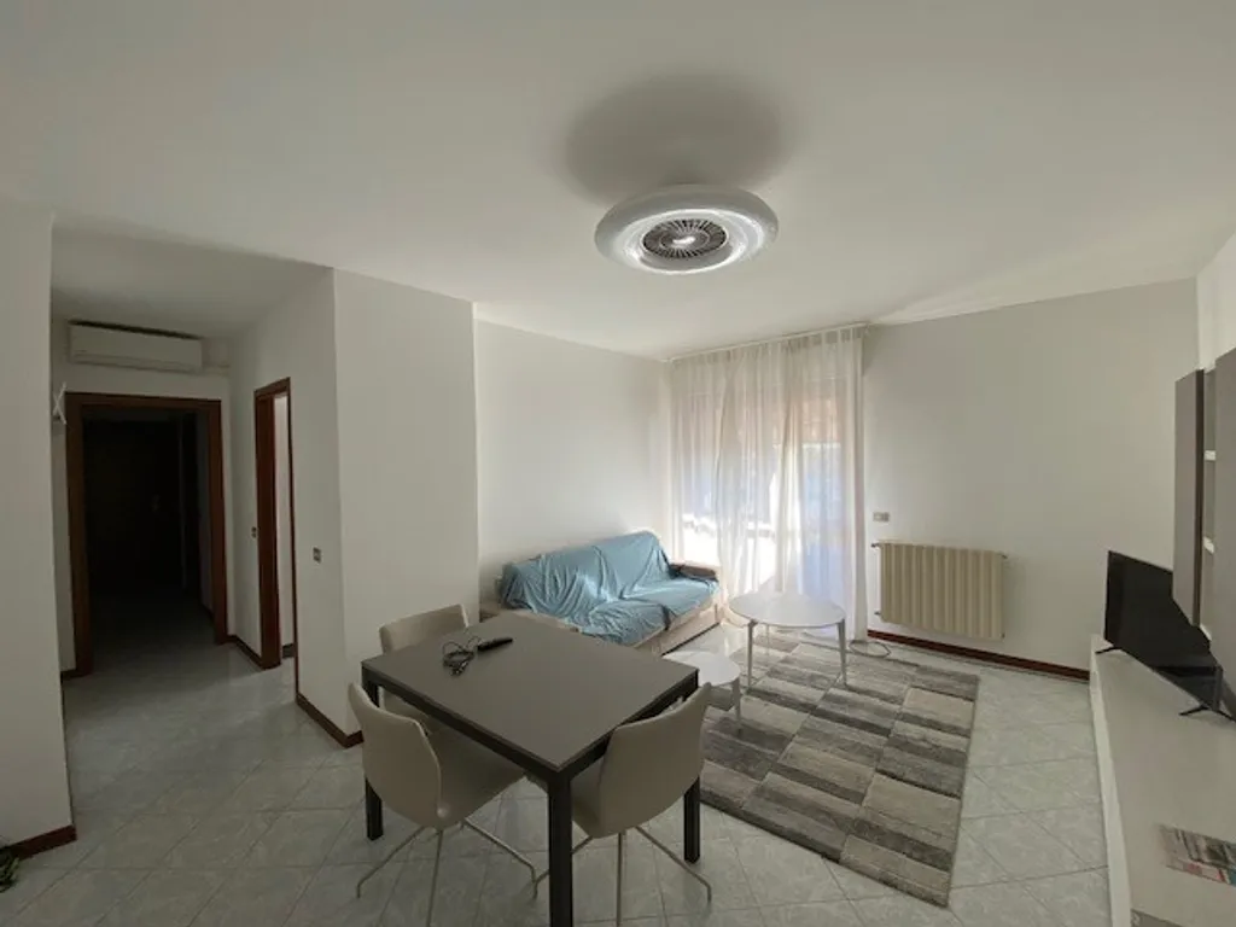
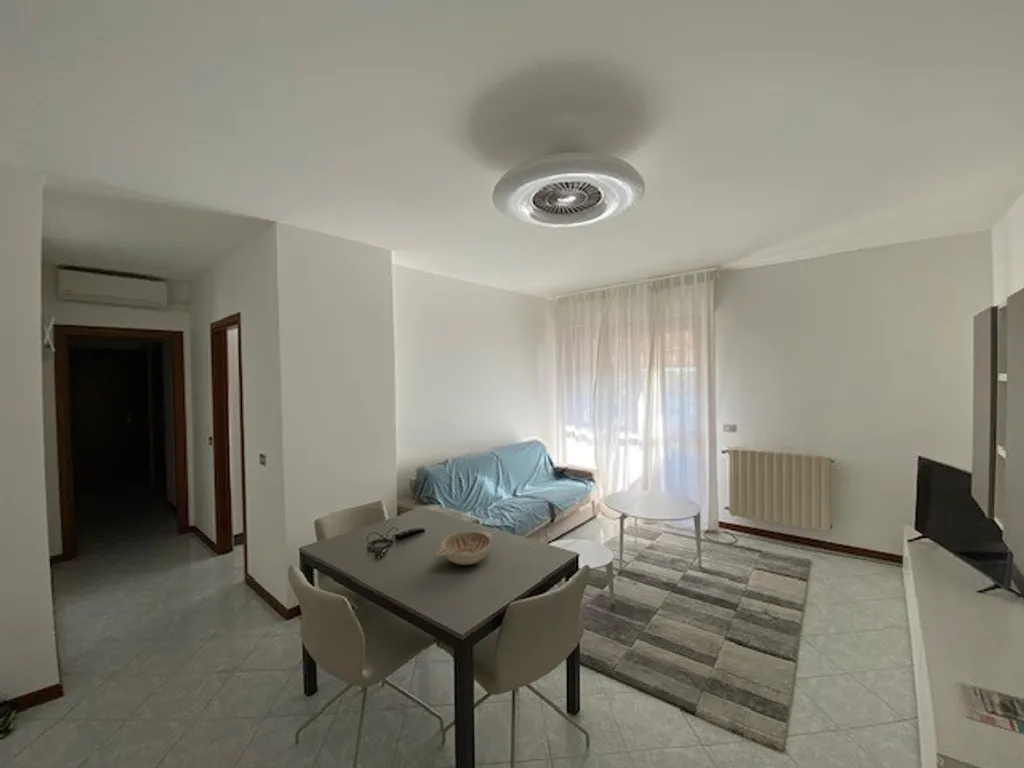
+ decorative bowl [435,530,493,566]
